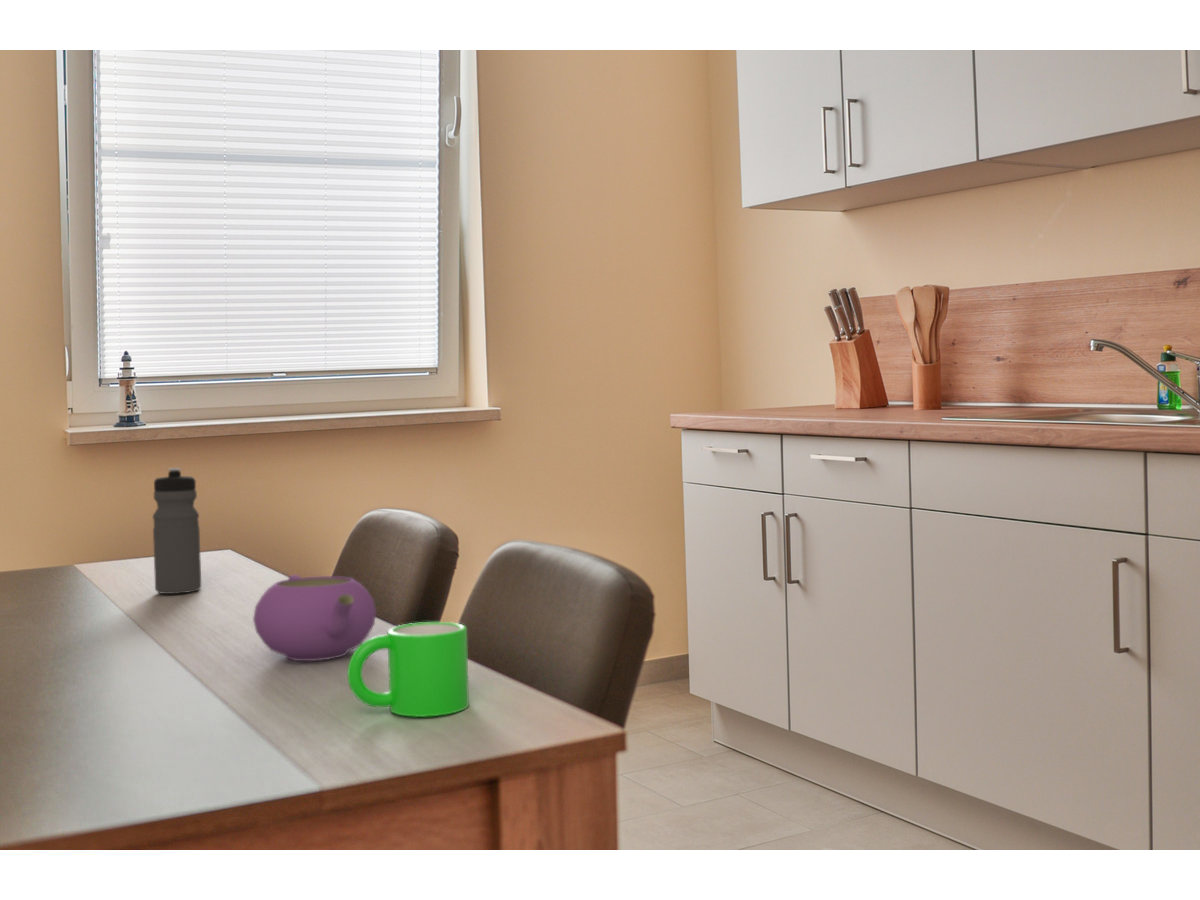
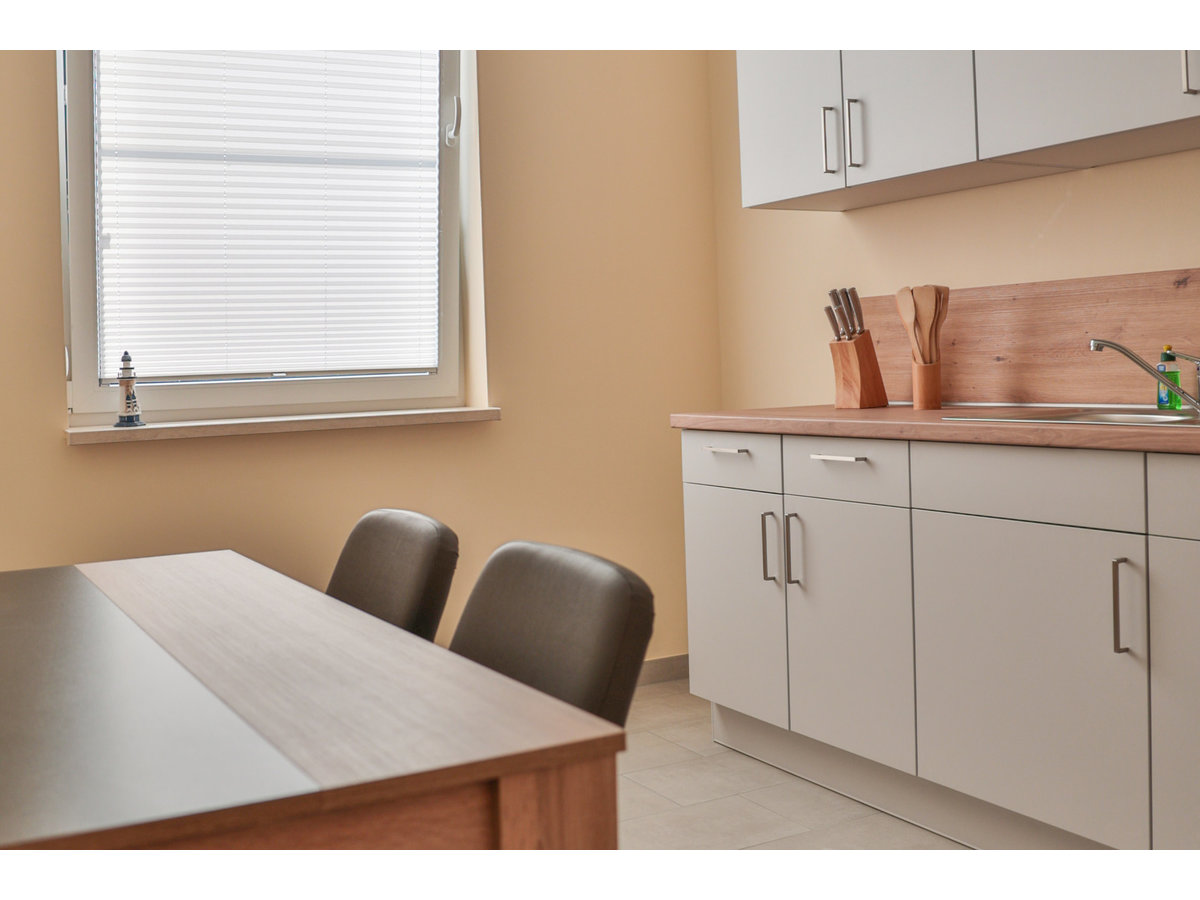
- teapot [252,574,377,662]
- mug [346,621,470,718]
- water bottle [152,467,202,595]
